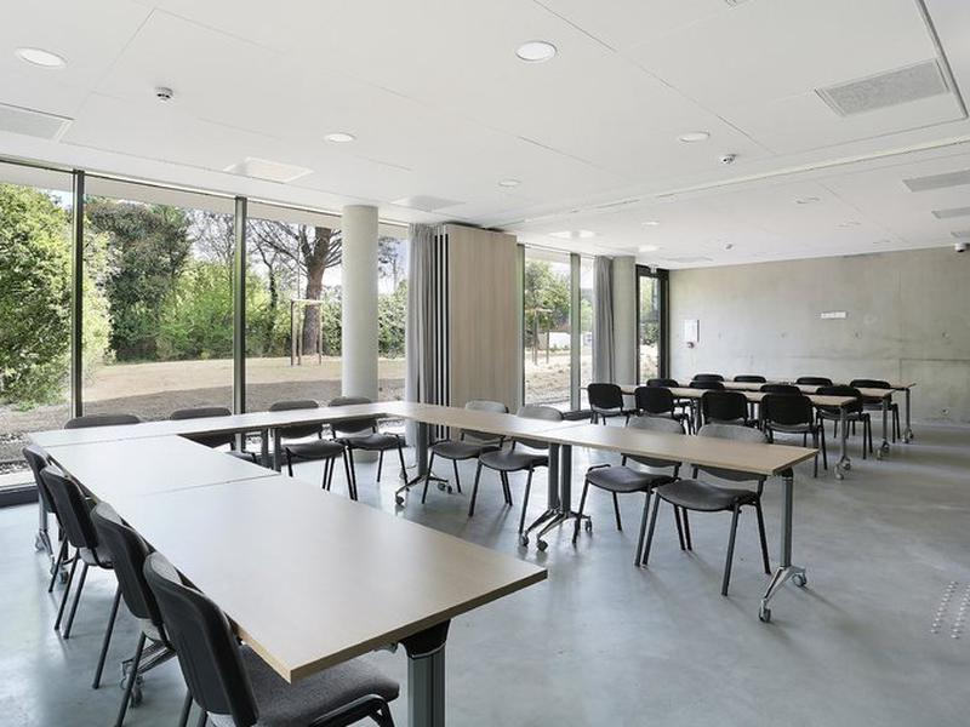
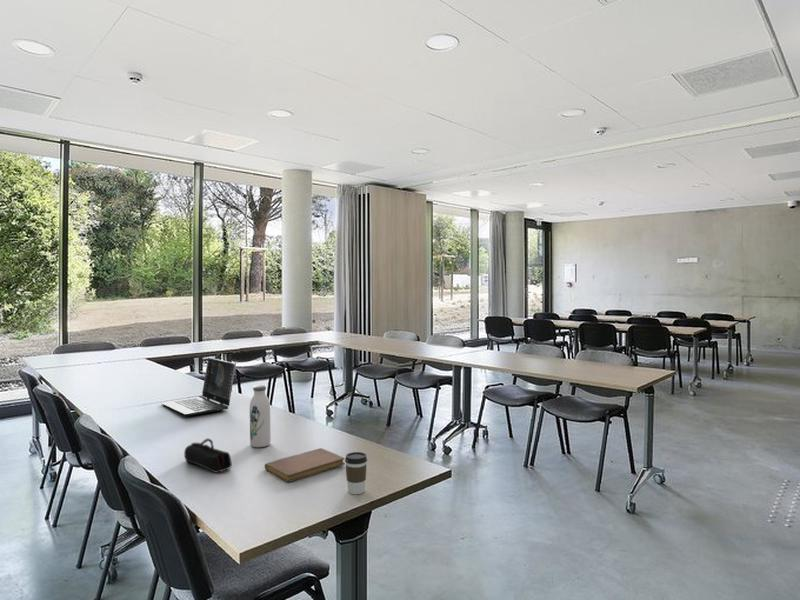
+ notebook [264,447,346,483]
+ pencil case [183,438,233,474]
+ laptop [160,356,237,416]
+ coffee cup [344,451,368,495]
+ water bottle [249,384,272,448]
